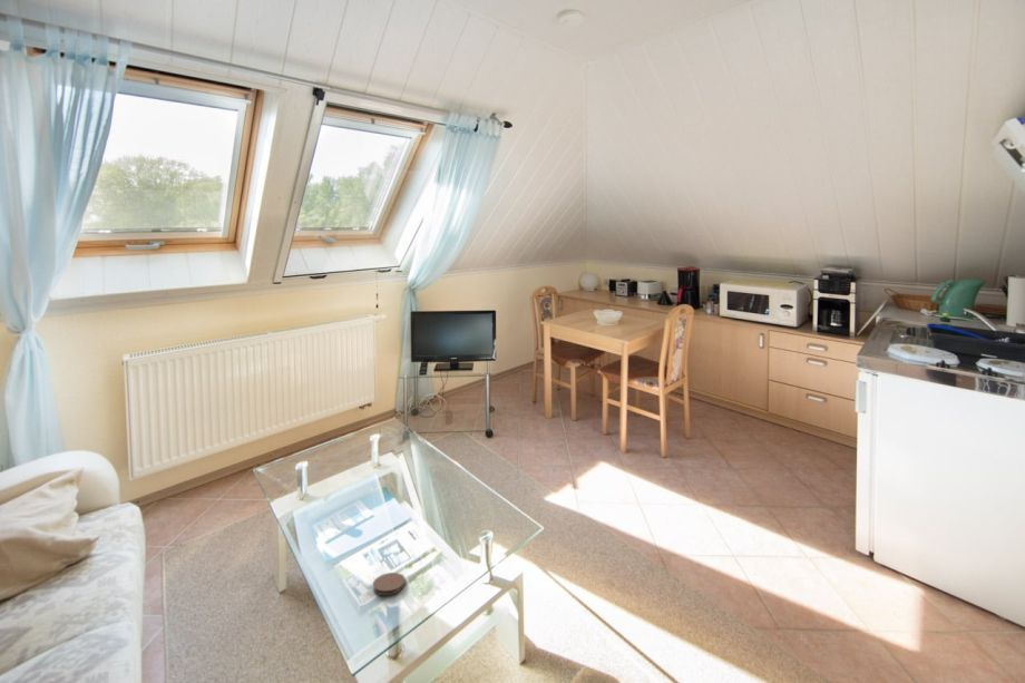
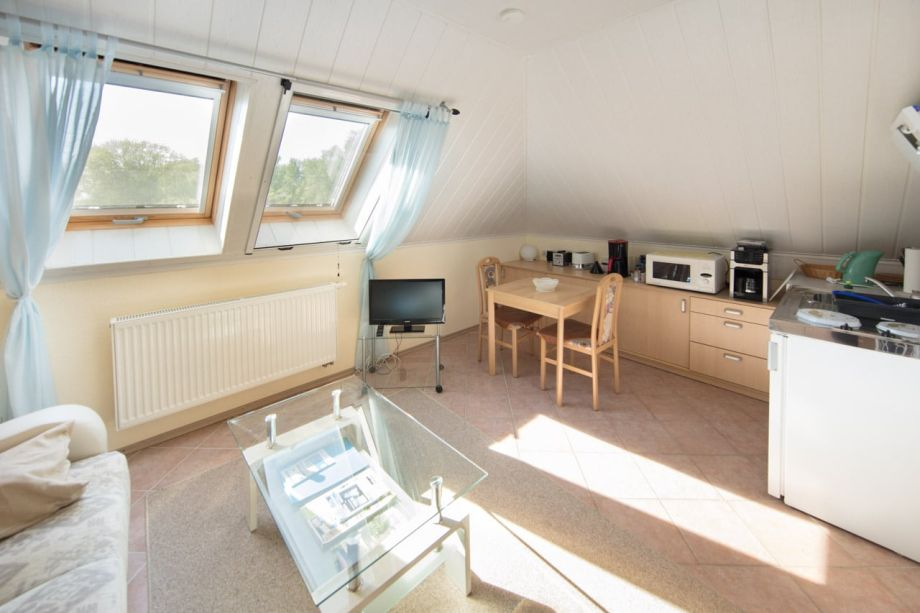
- coaster [372,572,407,596]
